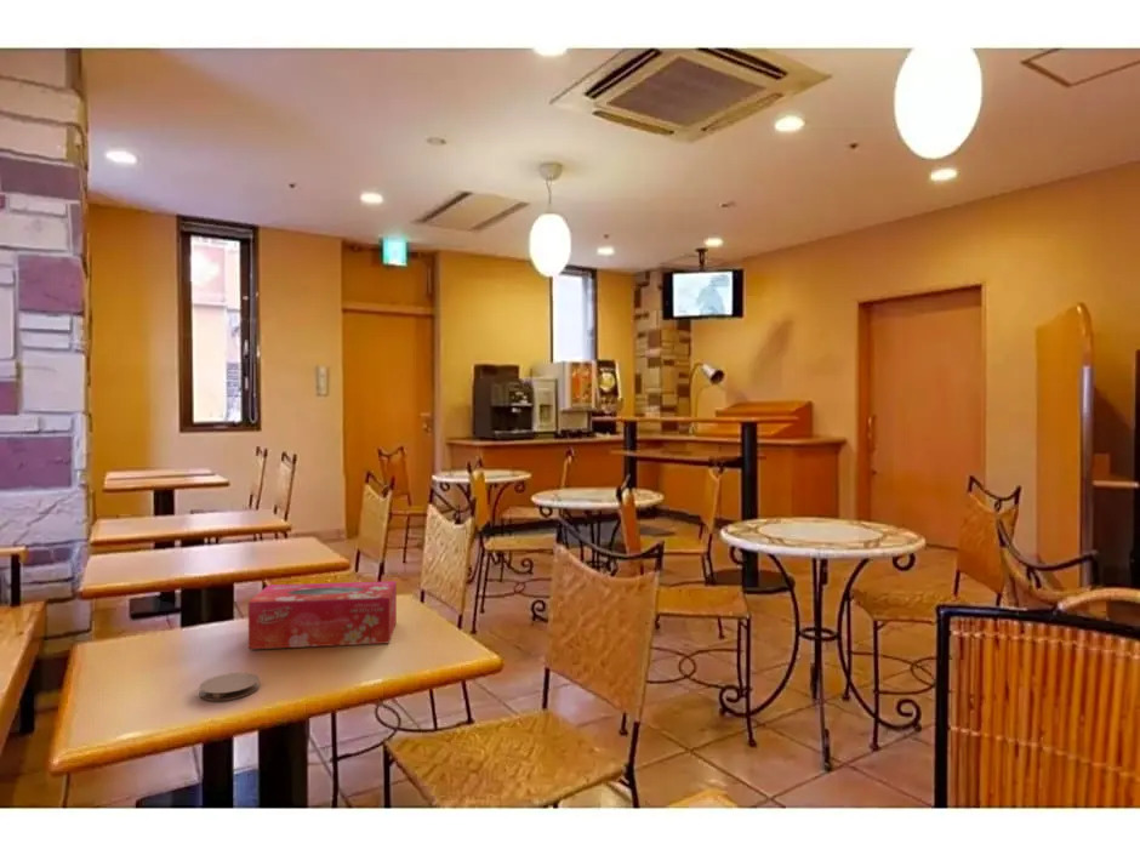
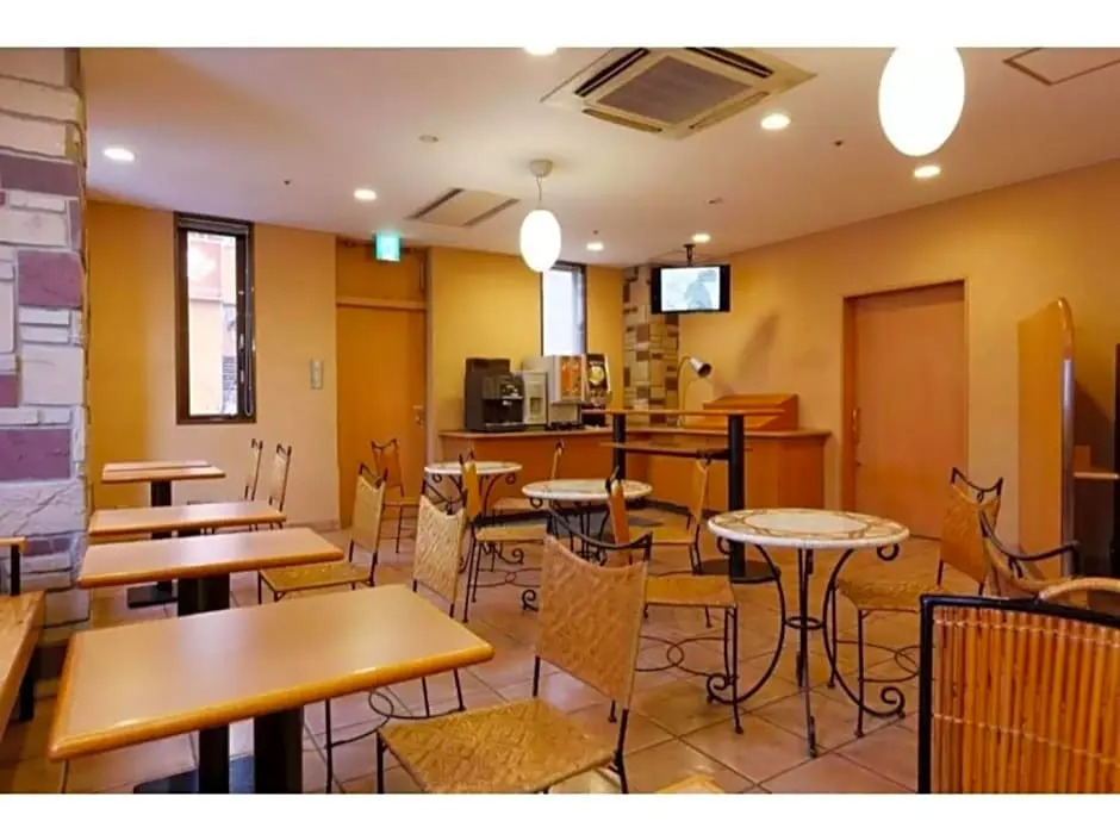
- tissue box [247,580,398,650]
- coaster [198,672,261,702]
